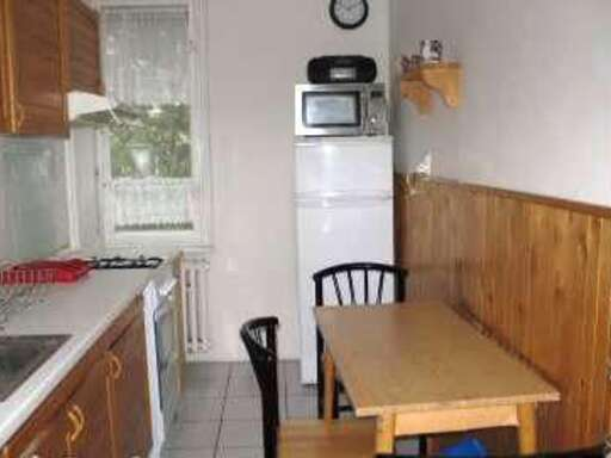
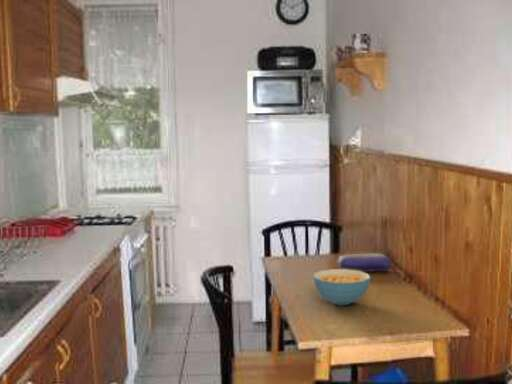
+ cereal bowl [312,268,372,306]
+ pencil case [337,252,392,273]
